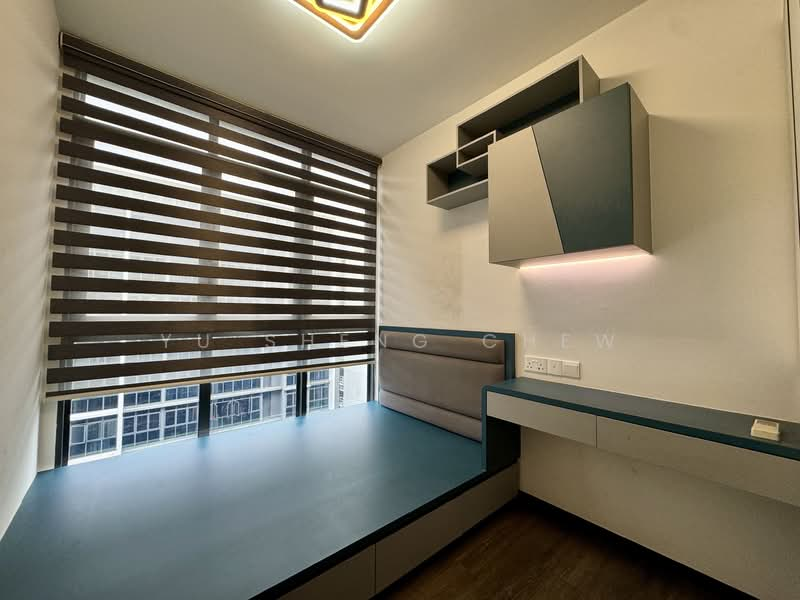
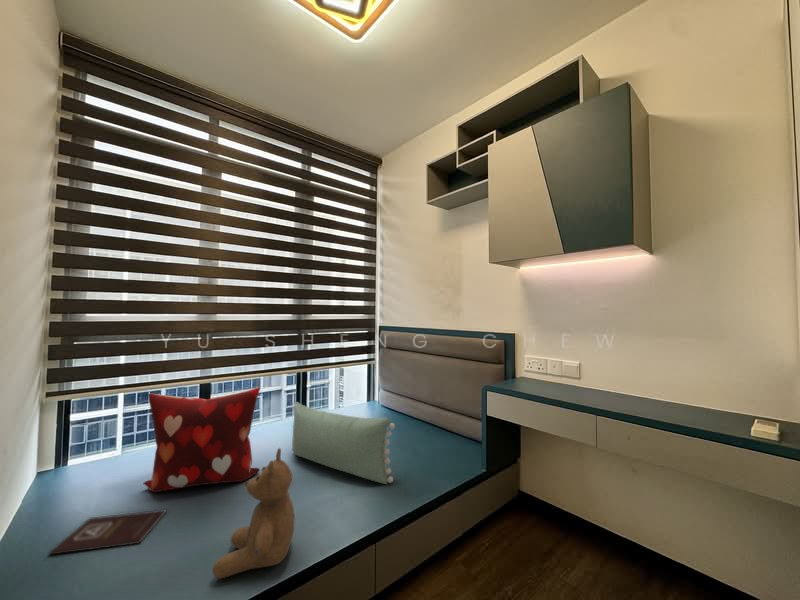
+ teddy bear [211,447,296,580]
+ book [48,508,168,556]
+ decorative pillow [142,386,261,493]
+ pillow [291,401,396,485]
